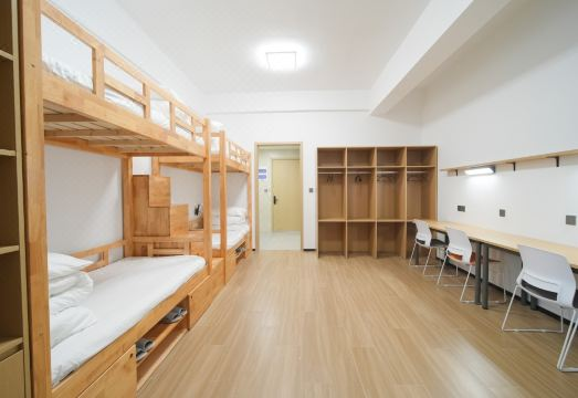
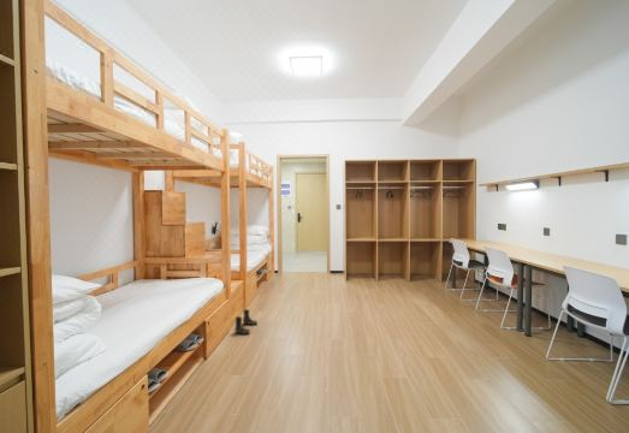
+ boots [233,308,259,336]
